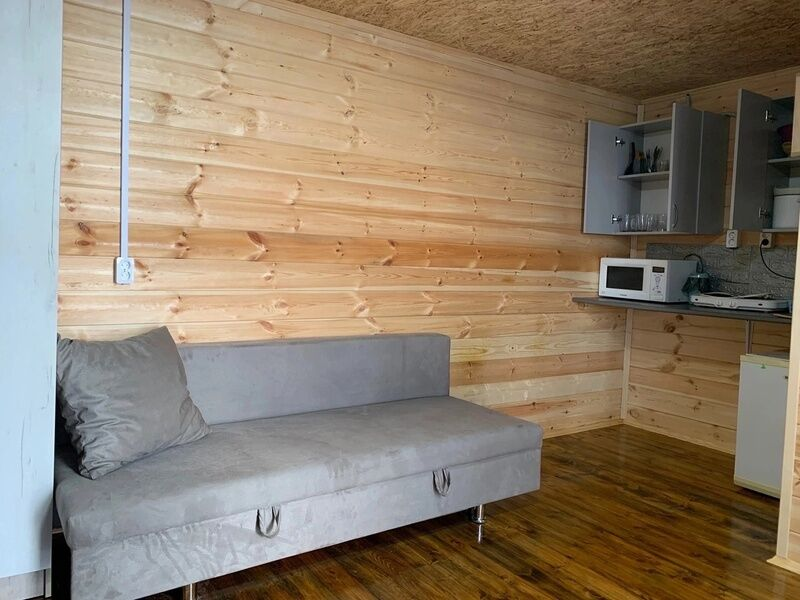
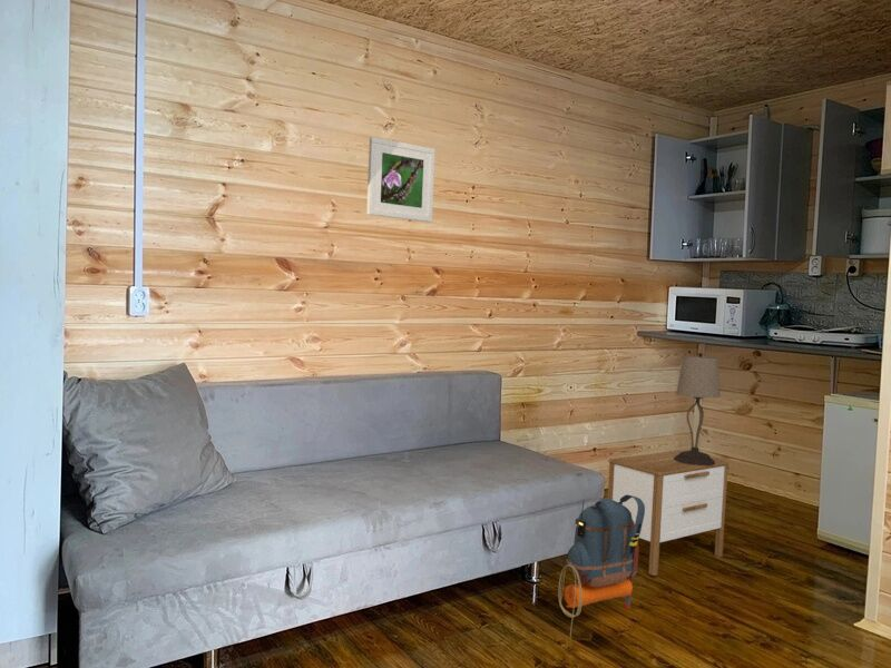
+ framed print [365,136,437,224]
+ backpack [557,494,645,637]
+ table lamp [674,352,722,465]
+ nightstand [607,449,730,577]
